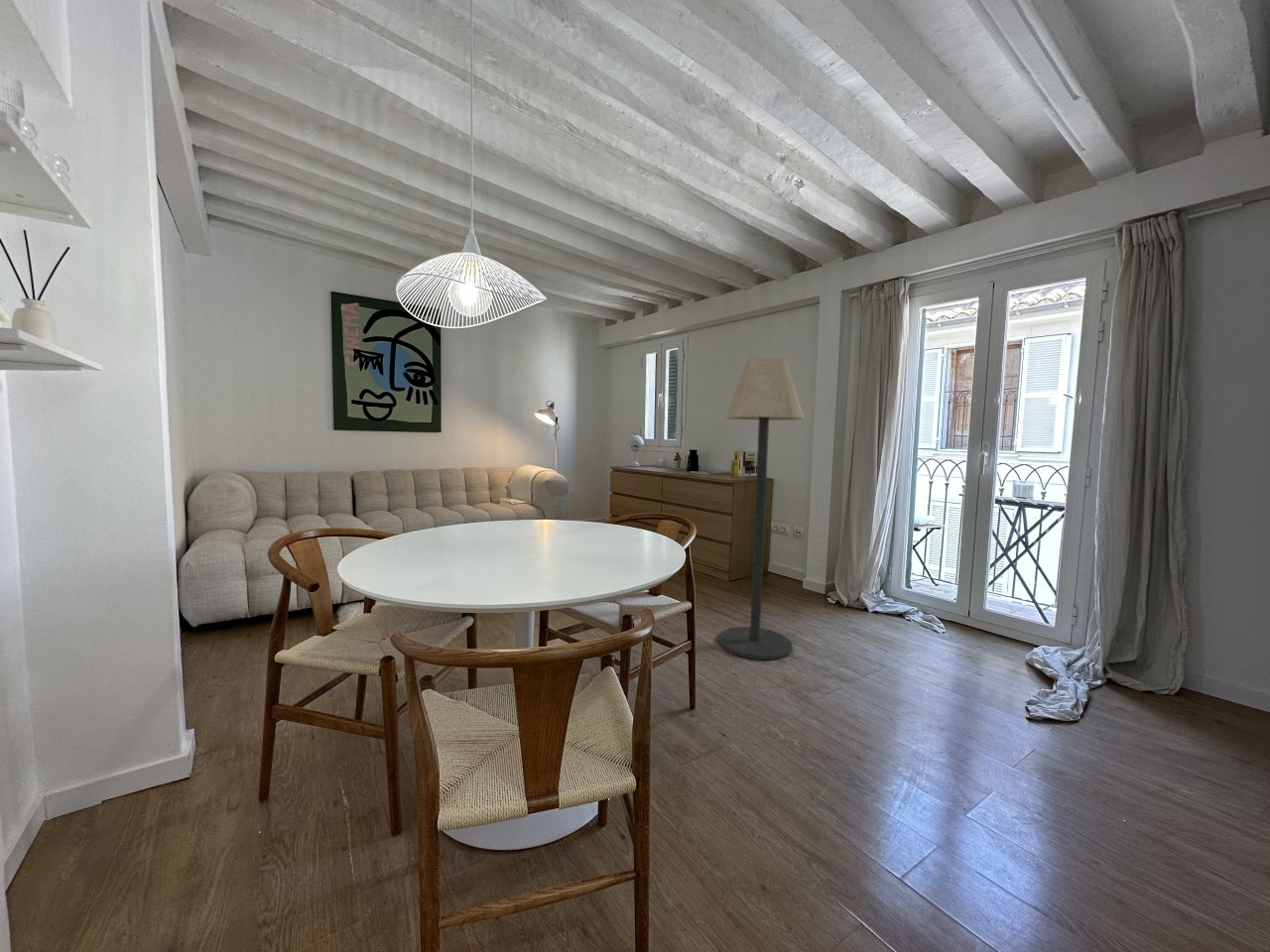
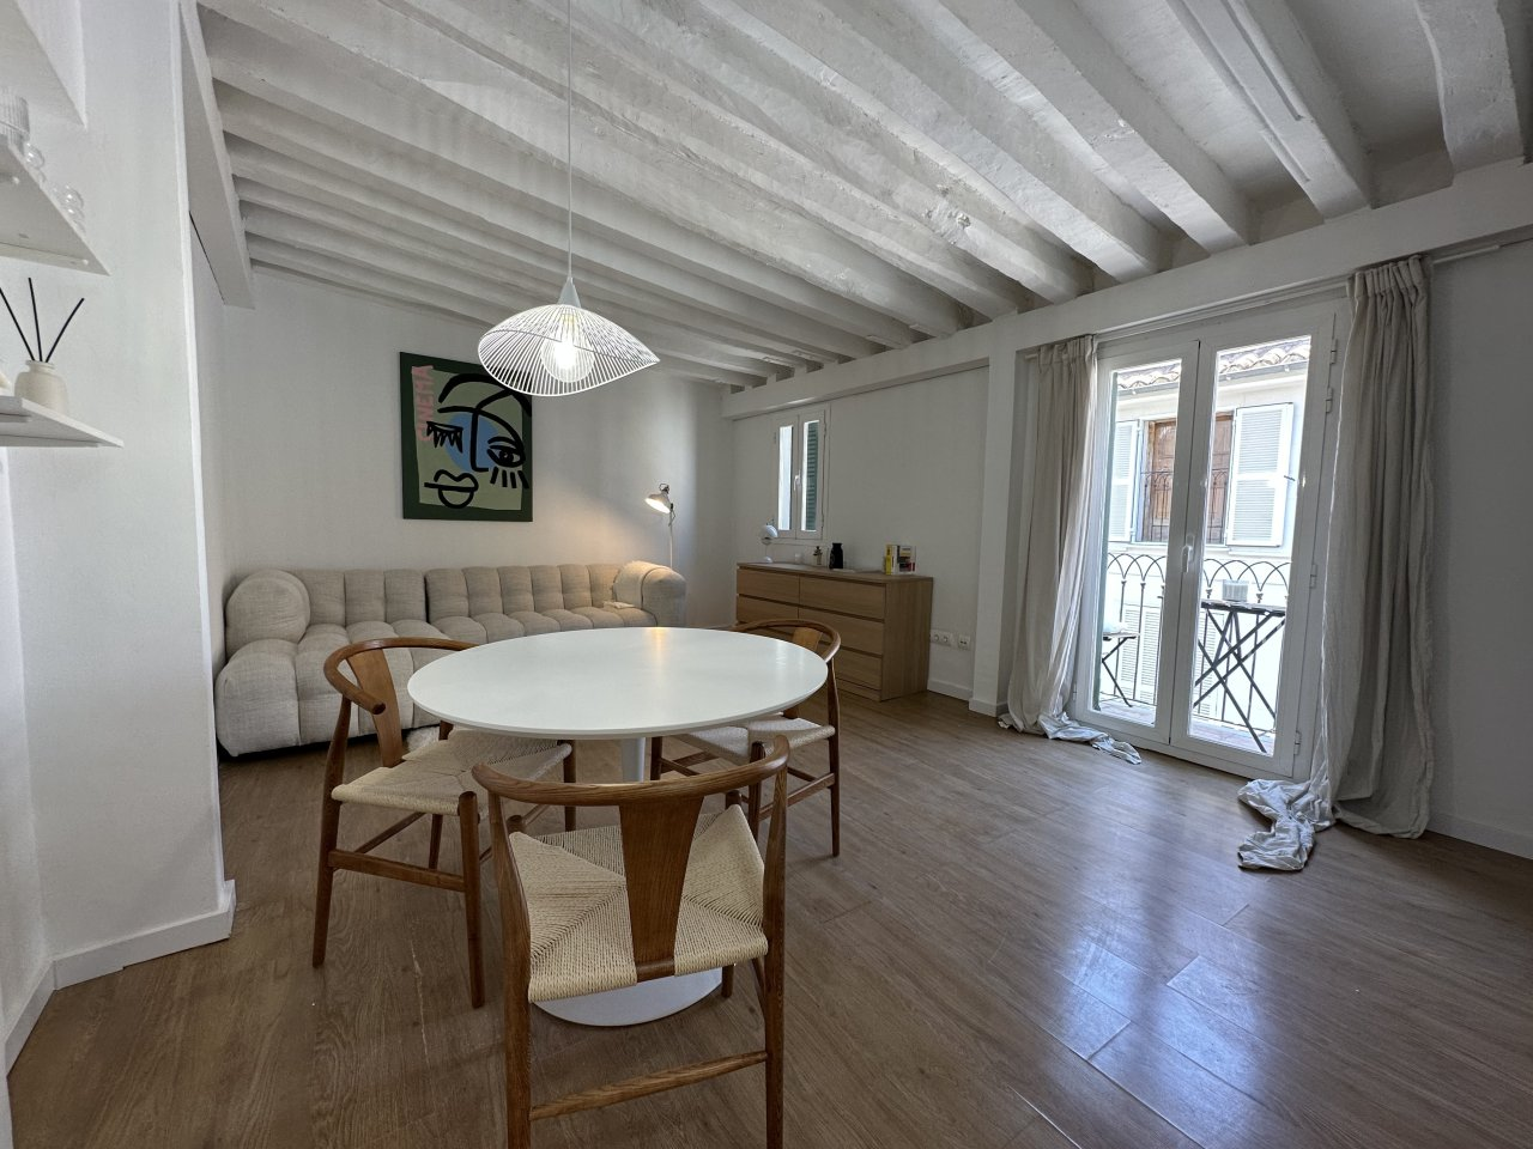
- floor lamp [717,356,806,660]
